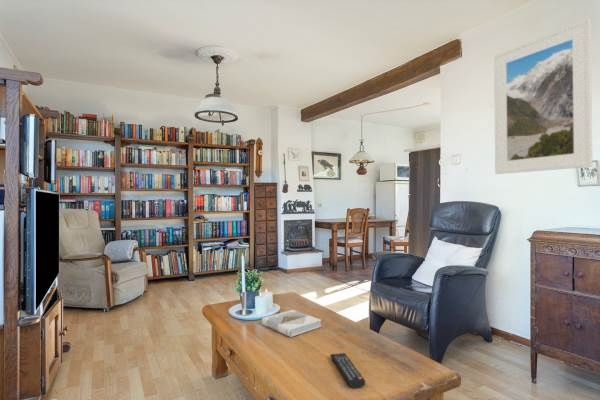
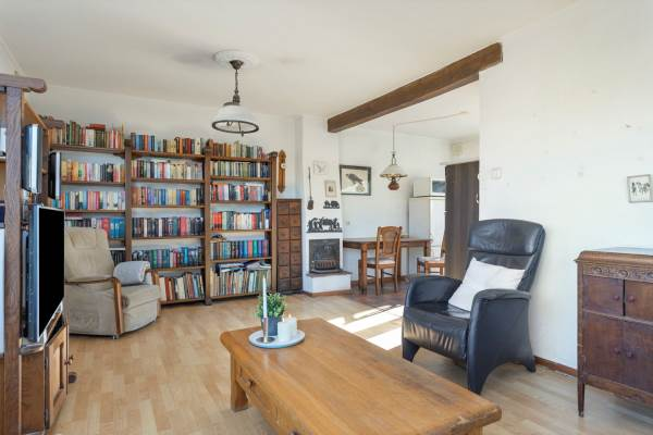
- remote control [330,352,366,389]
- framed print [493,17,593,175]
- book [261,309,323,338]
